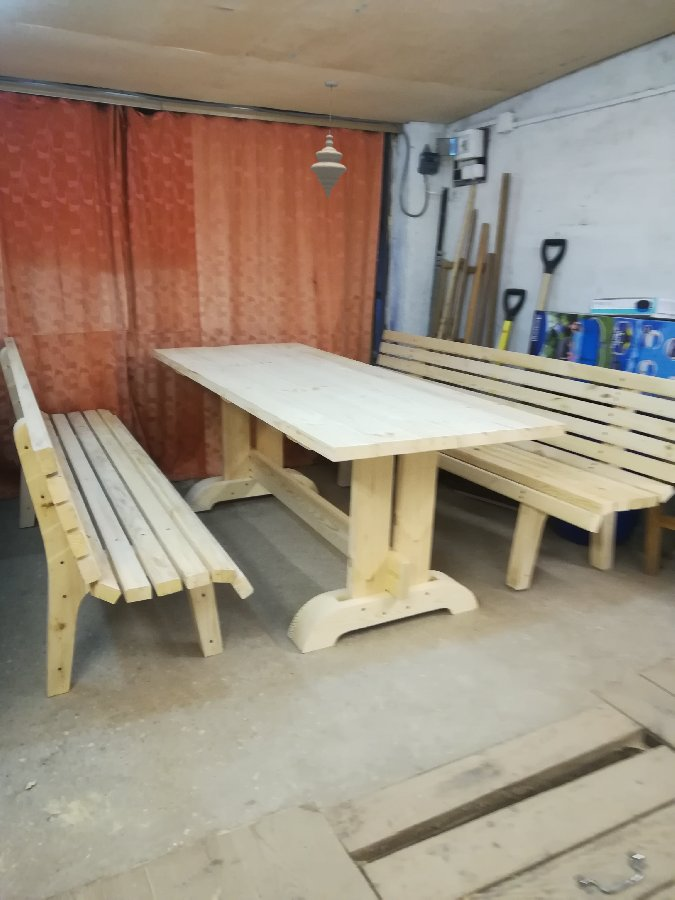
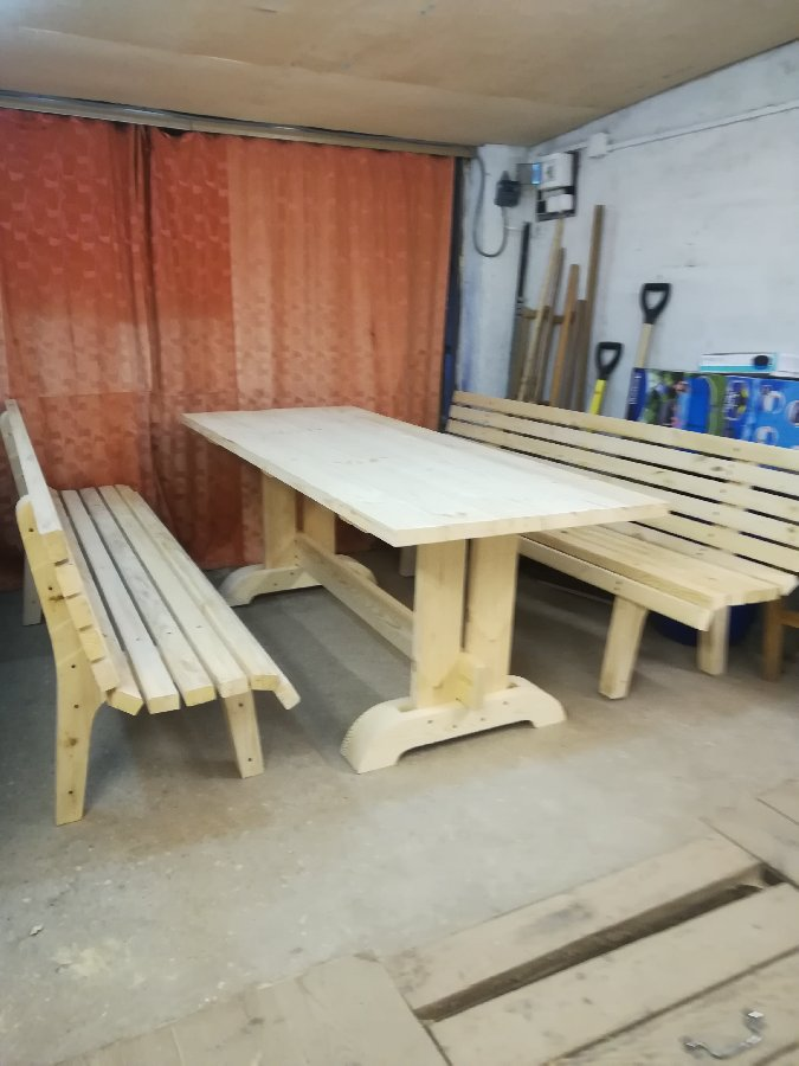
- pendant light [309,79,348,198]
